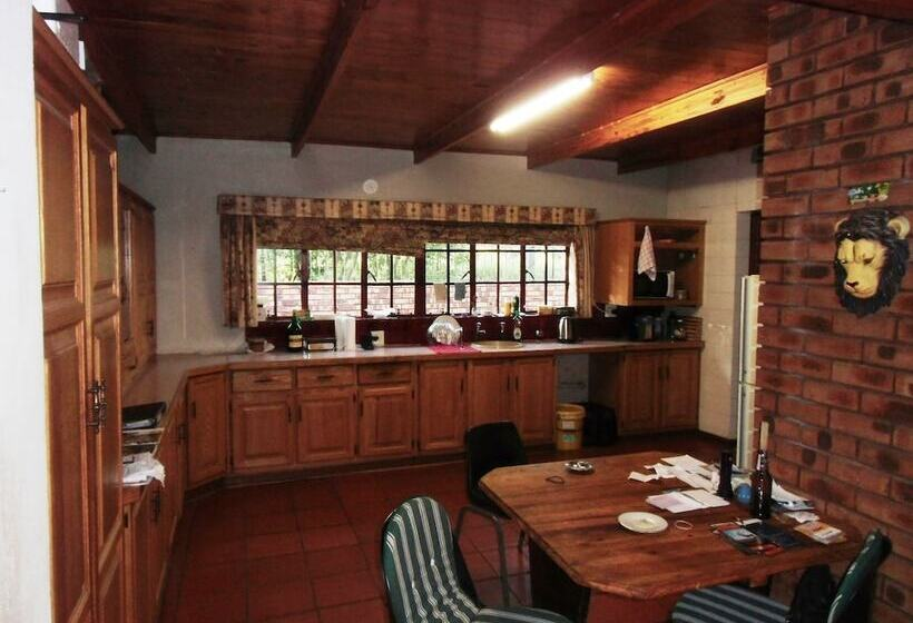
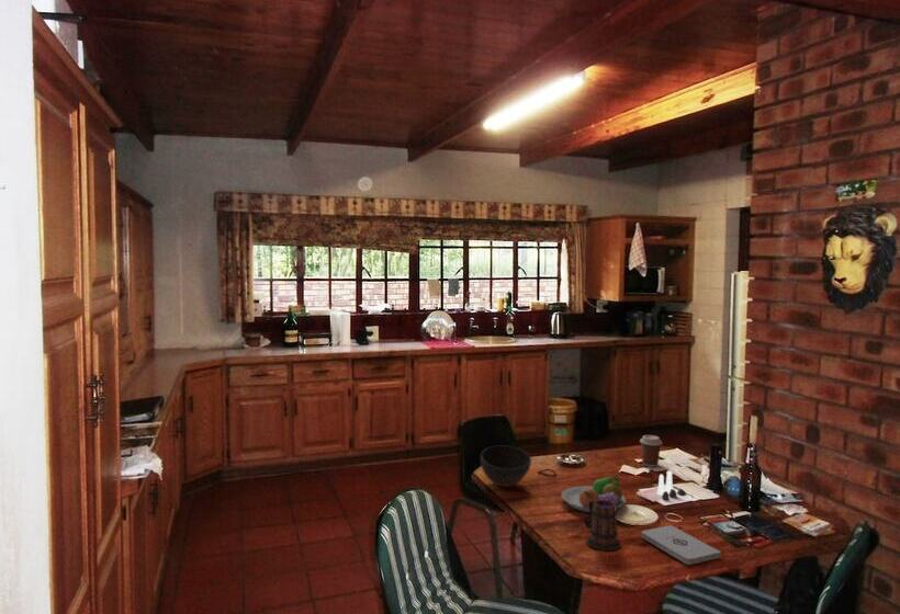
+ bowl [480,445,532,488]
+ fruit bowl [560,476,627,513]
+ salt and pepper shaker set [655,470,687,501]
+ notepad [641,524,722,566]
+ mug [584,500,622,552]
+ coffee cup [639,434,663,468]
